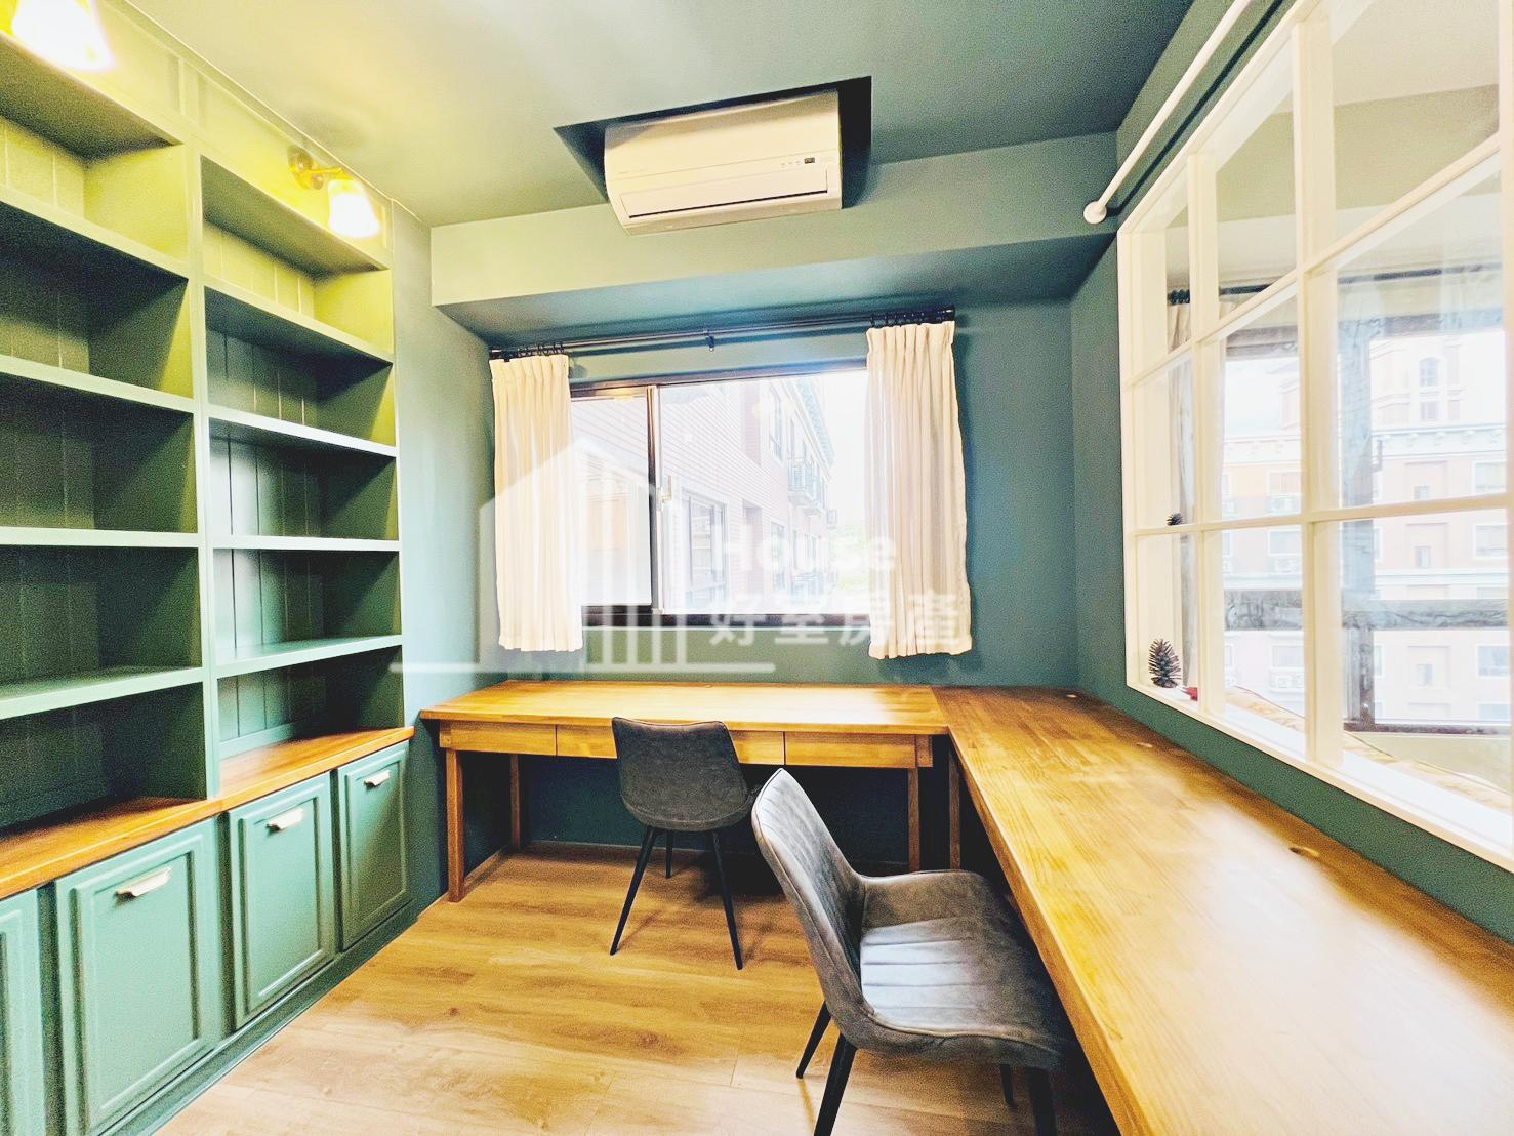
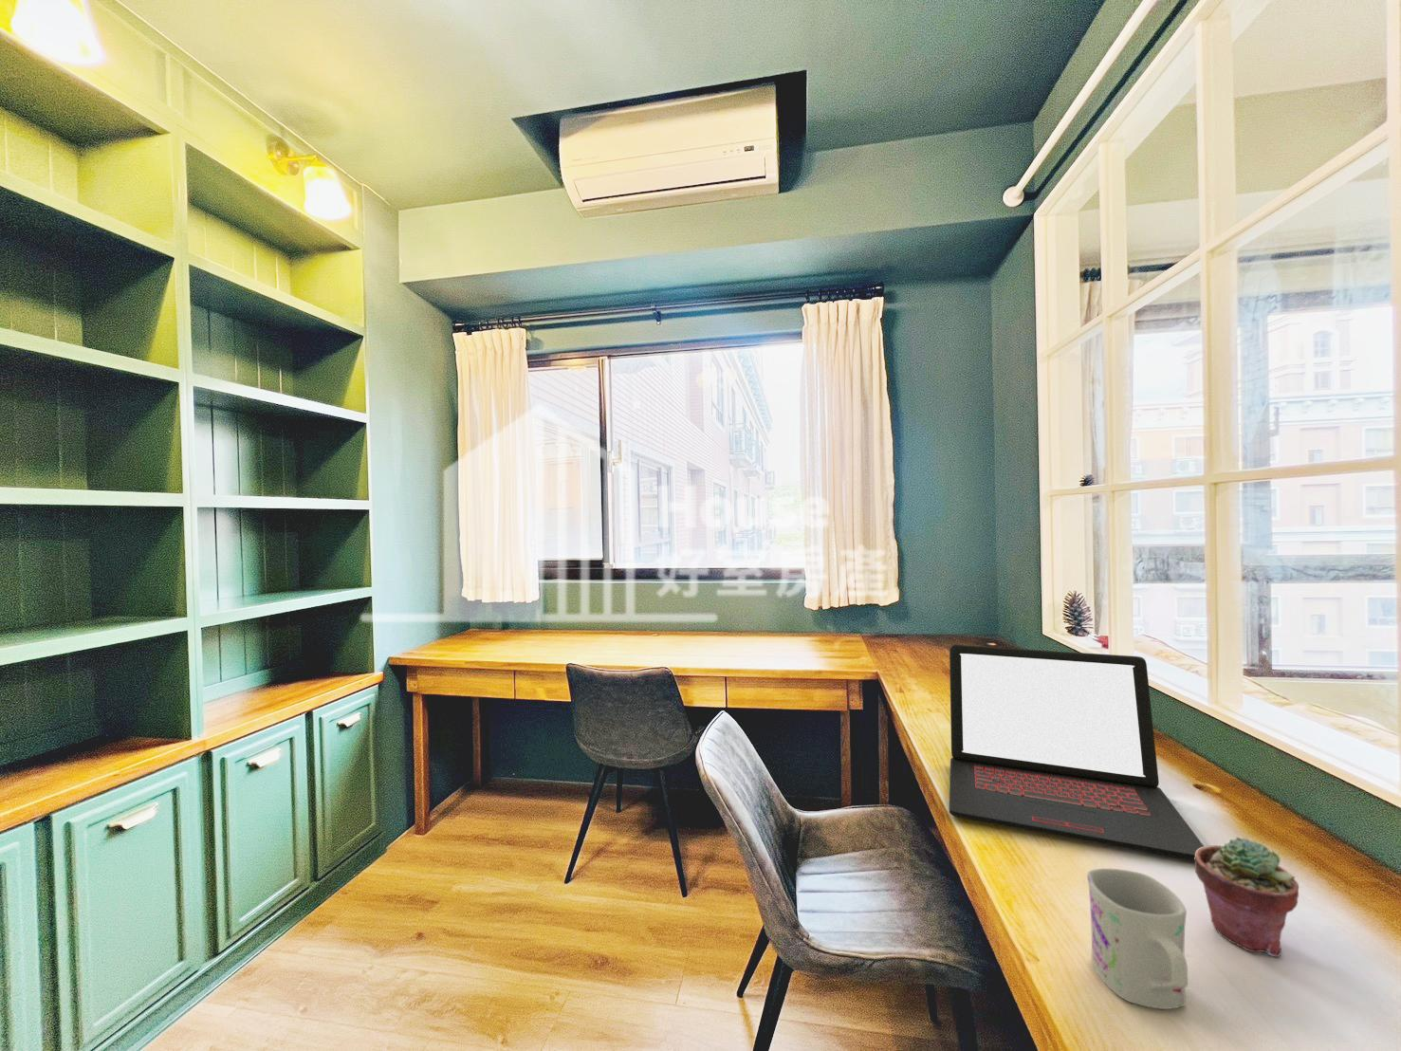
+ potted succulent [1195,836,1299,958]
+ mug [1086,868,1189,1010]
+ laptop [948,644,1204,861]
